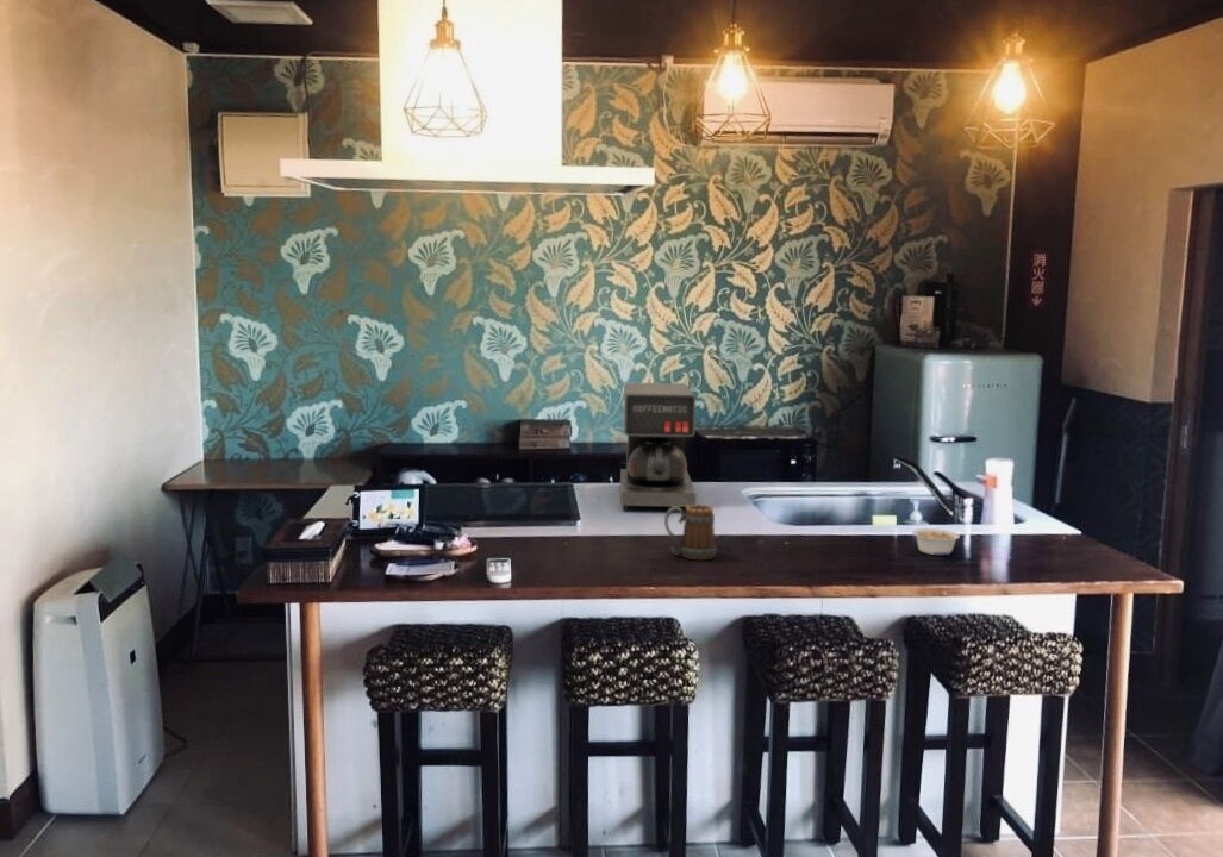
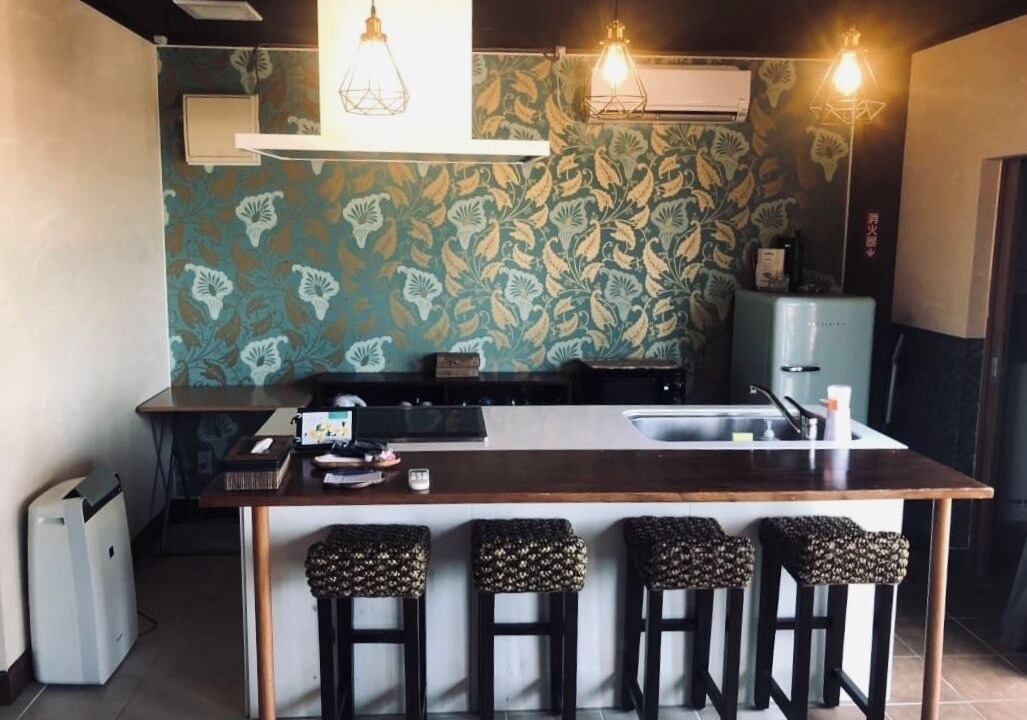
- coffee maker [619,382,697,509]
- legume [911,527,961,556]
- mug [663,503,718,561]
